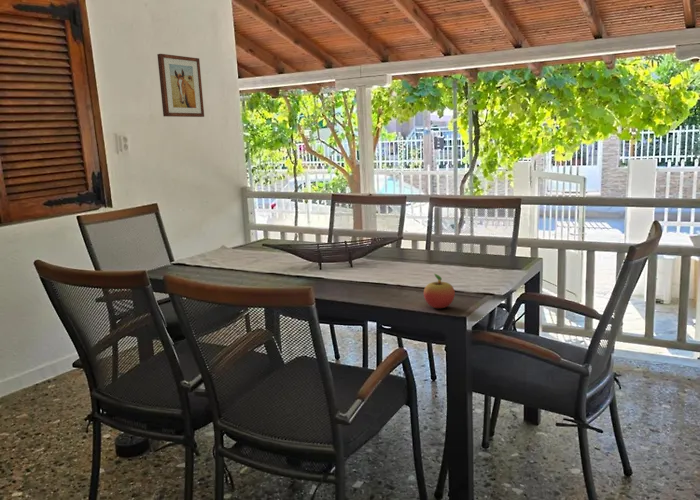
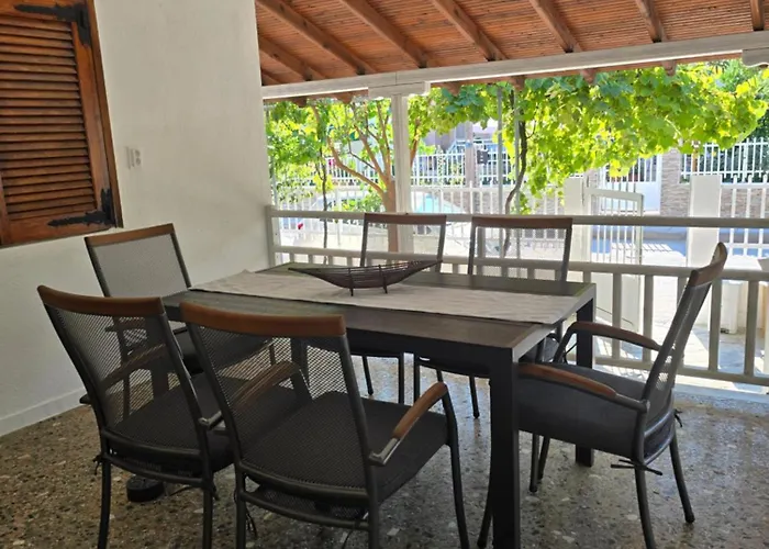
- wall art [156,53,205,118]
- fruit [423,272,456,309]
